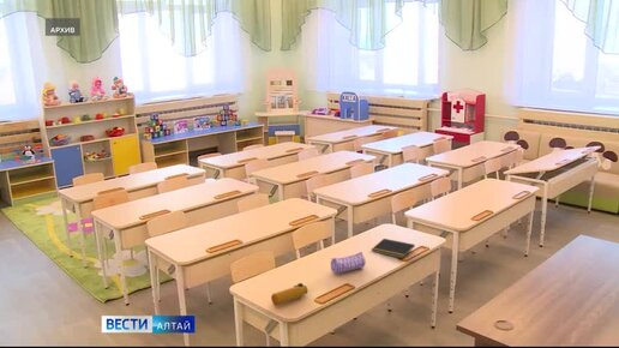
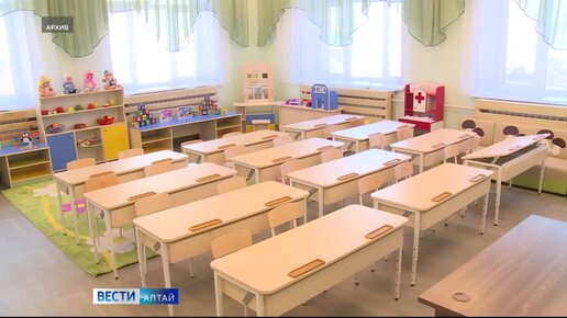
- water bottle [270,282,310,306]
- notepad [371,238,416,259]
- pencil case [330,251,367,275]
